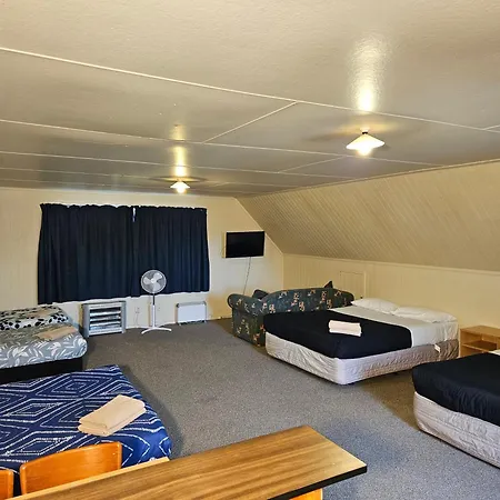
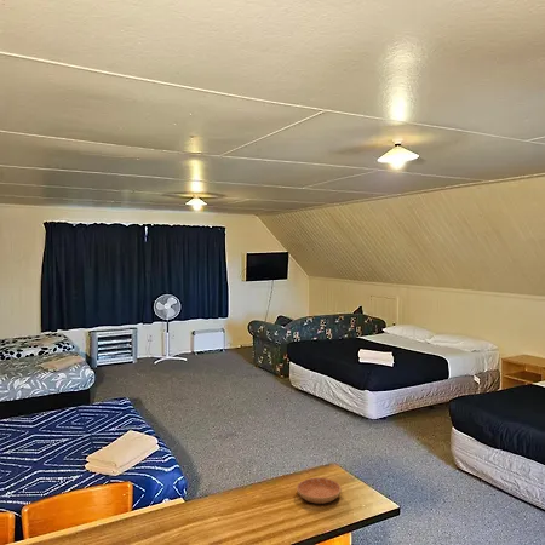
+ saucer [296,477,343,505]
